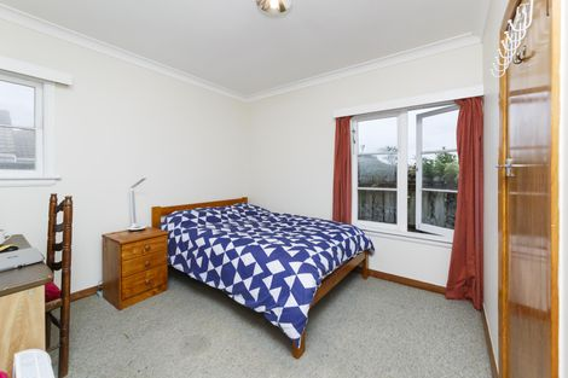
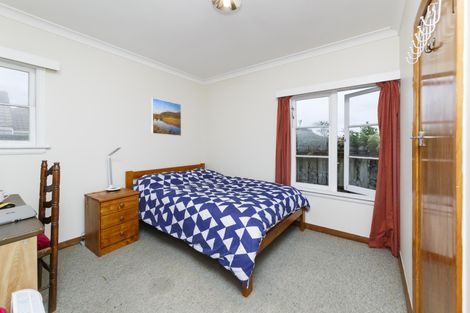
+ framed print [150,97,182,137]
